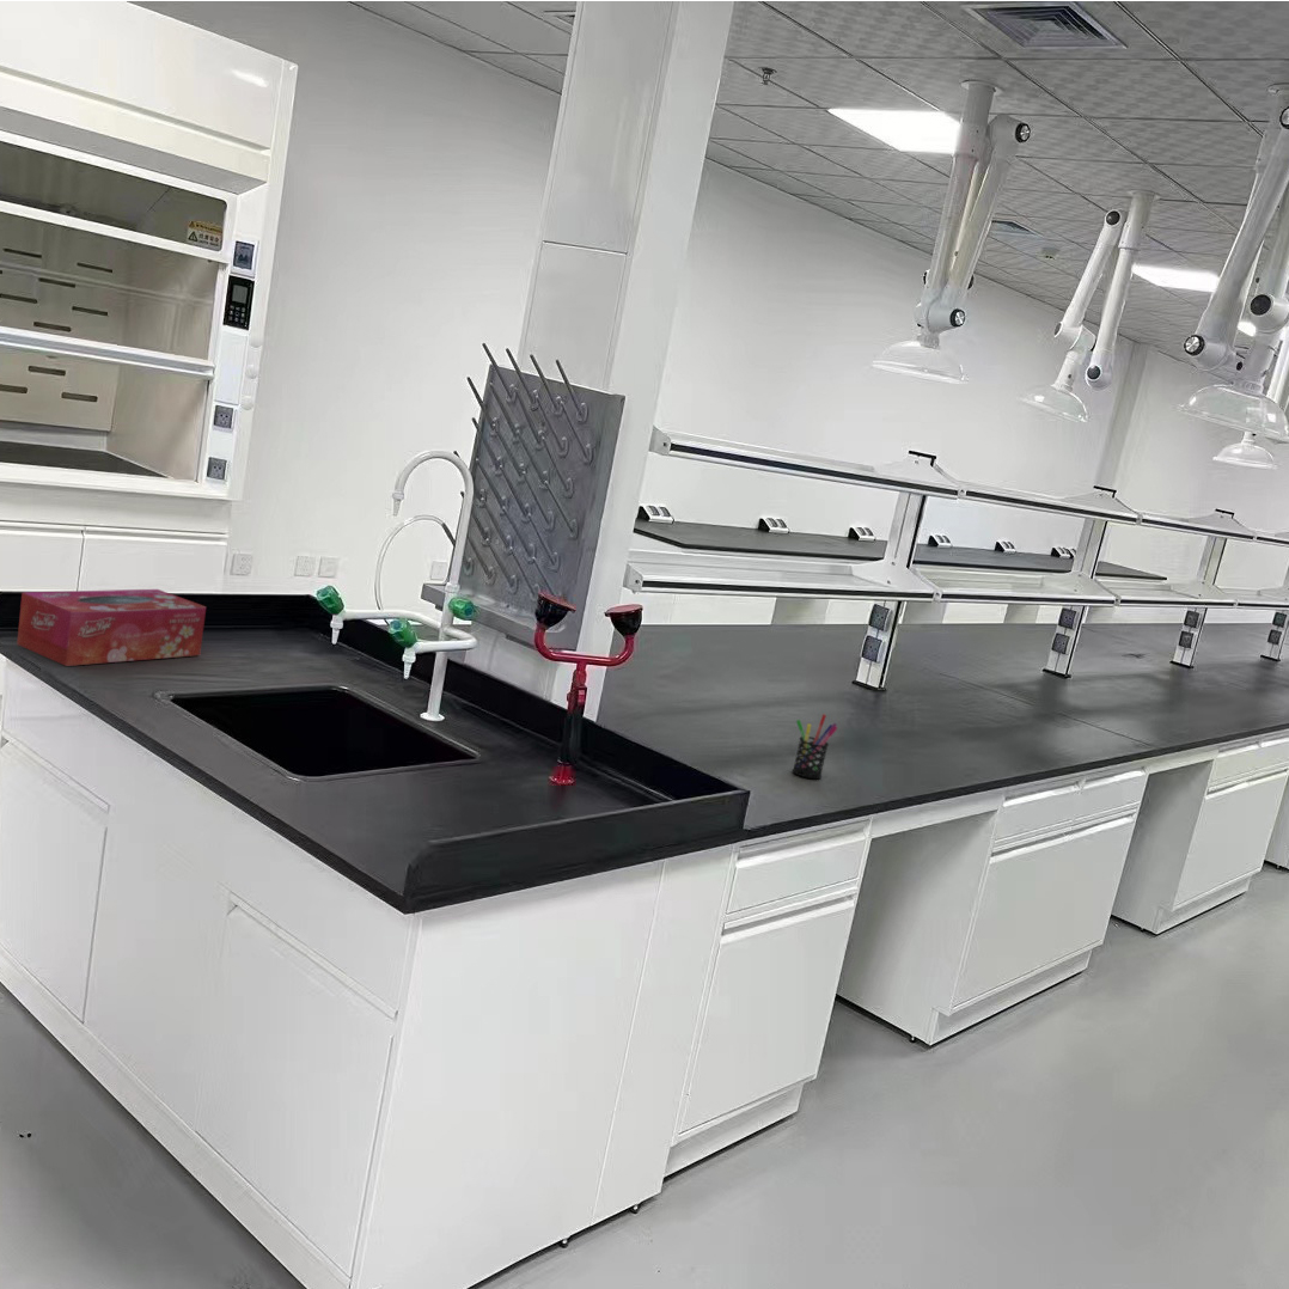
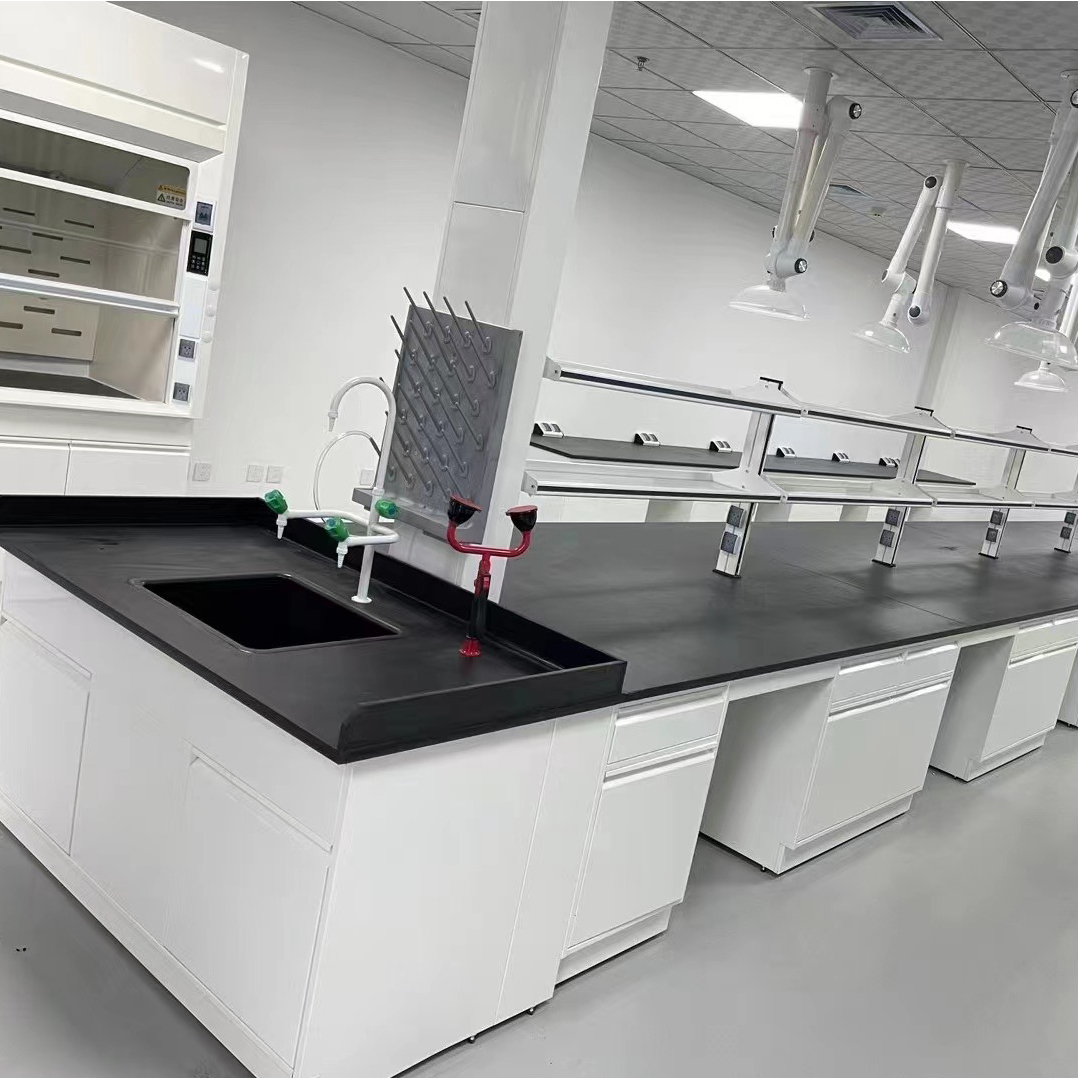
- tissue box [16,588,207,667]
- pen holder [792,713,838,780]
